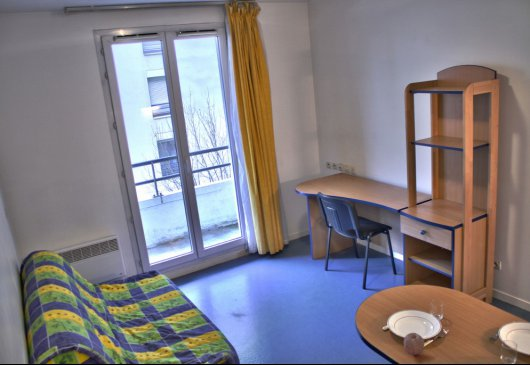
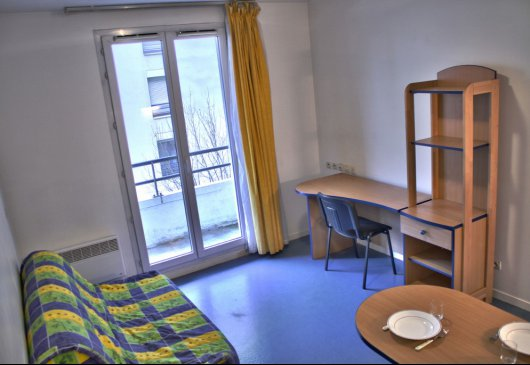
- fruit [403,332,425,356]
